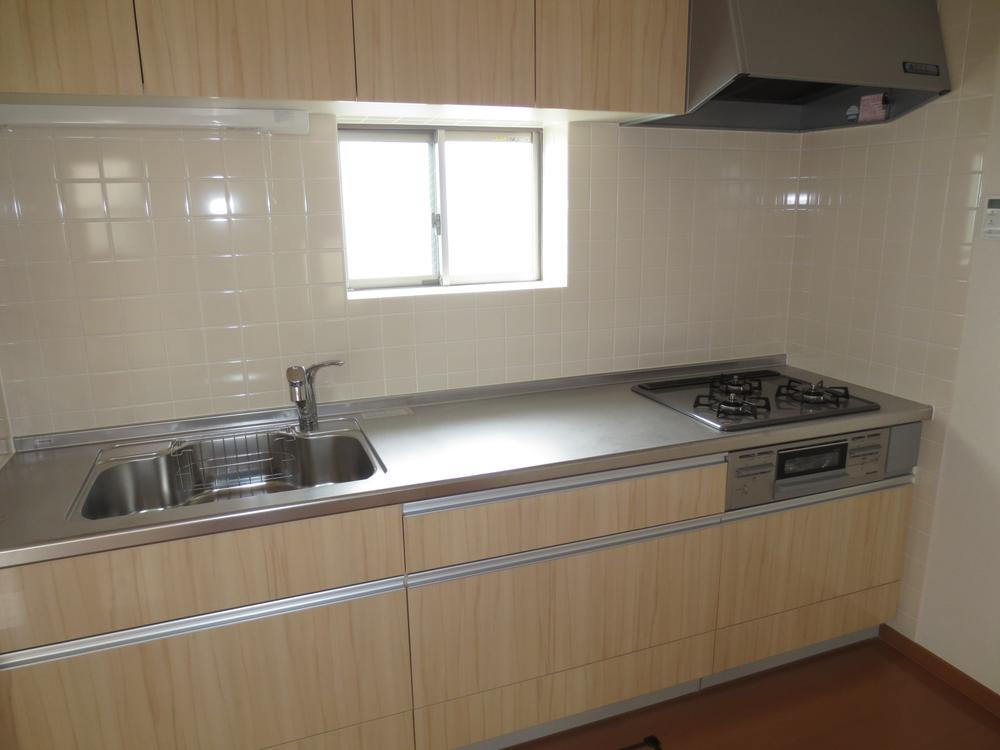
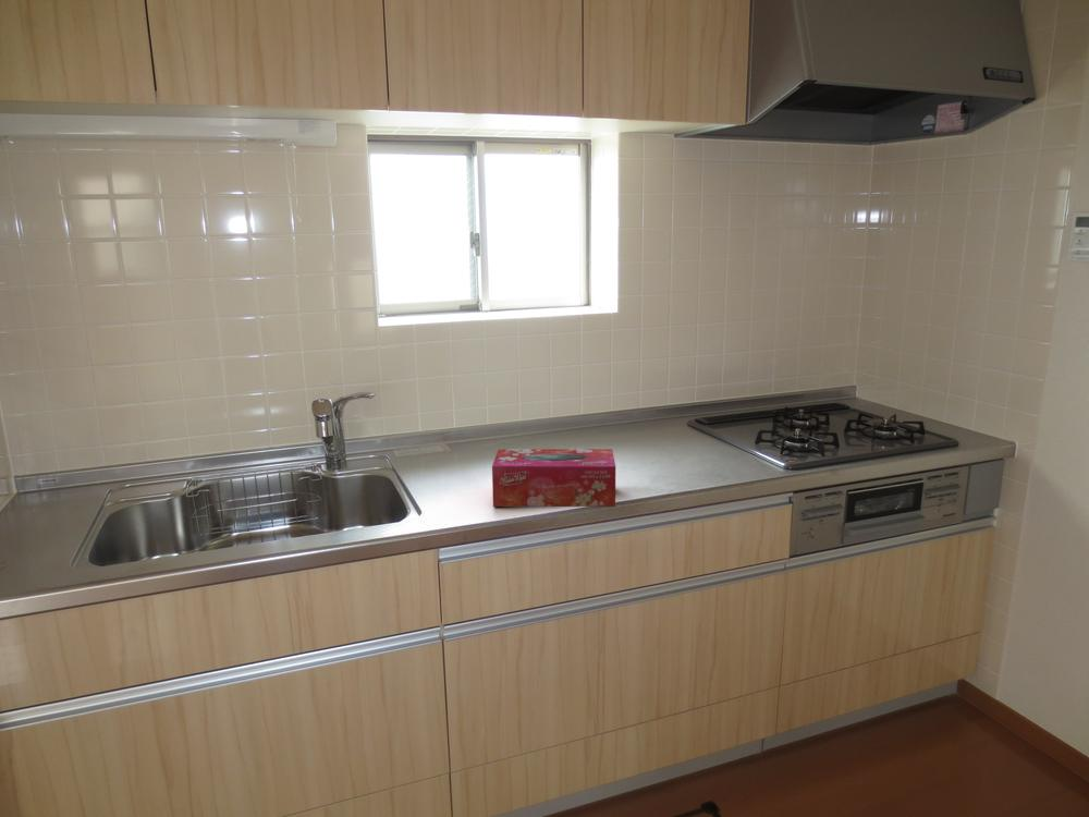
+ tissue box [491,448,616,508]
